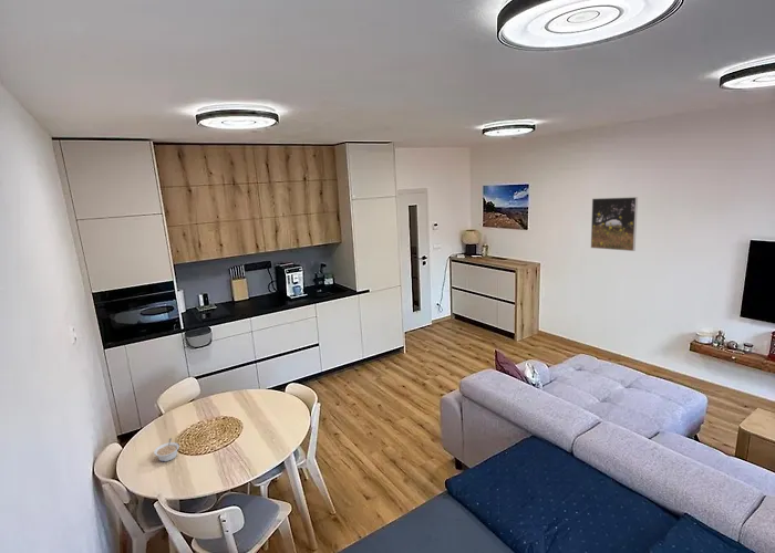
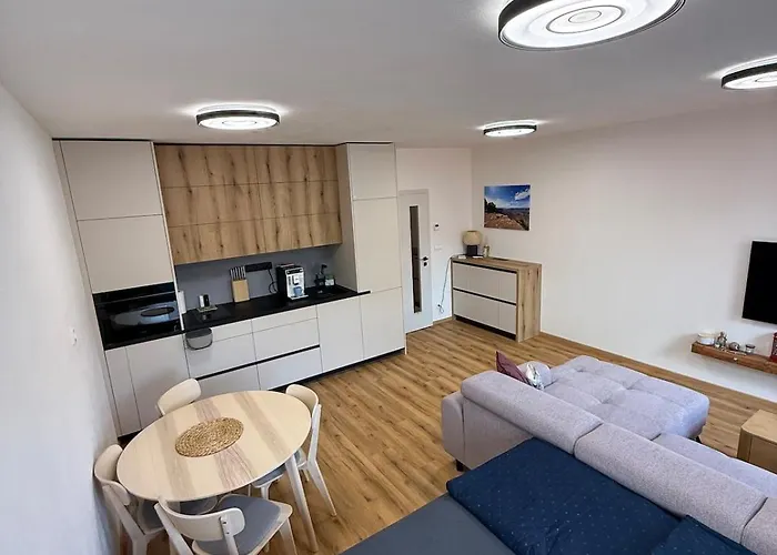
- legume [153,437,180,462]
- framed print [590,196,639,252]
